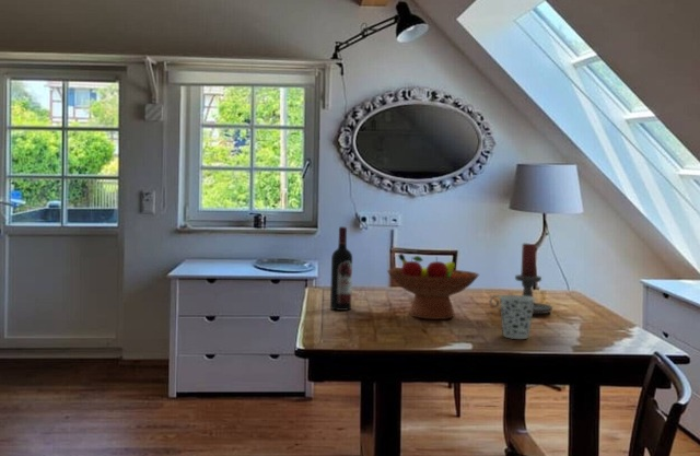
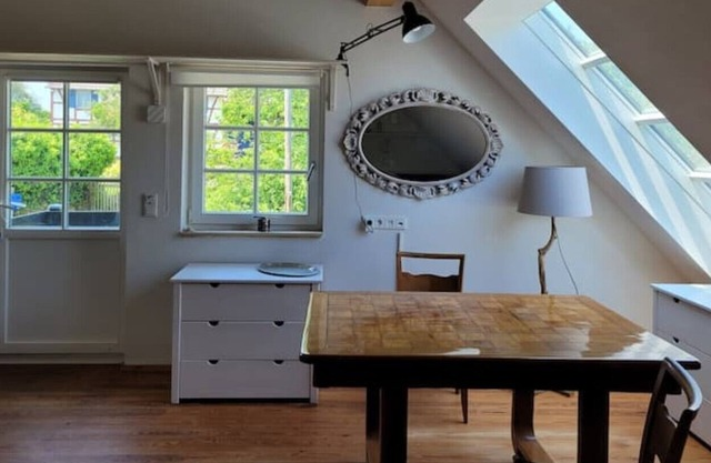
- wine bottle [329,225,353,312]
- fruit bowl [386,253,480,320]
- candle holder [488,242,553,315]
- cup [498,294,536,340]
